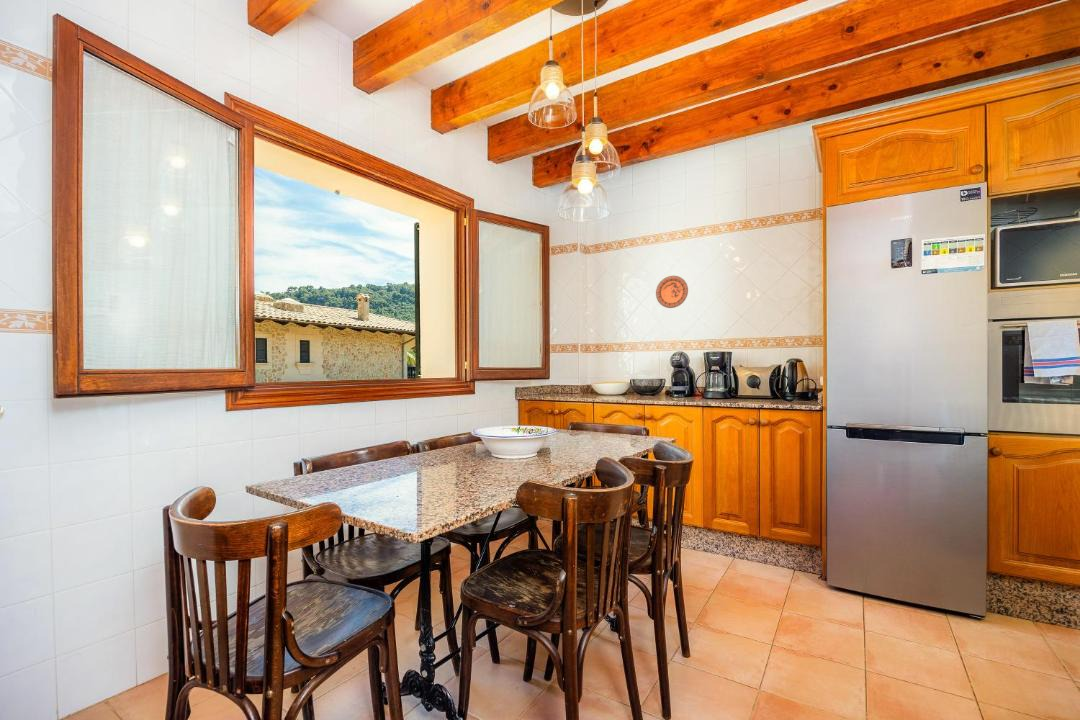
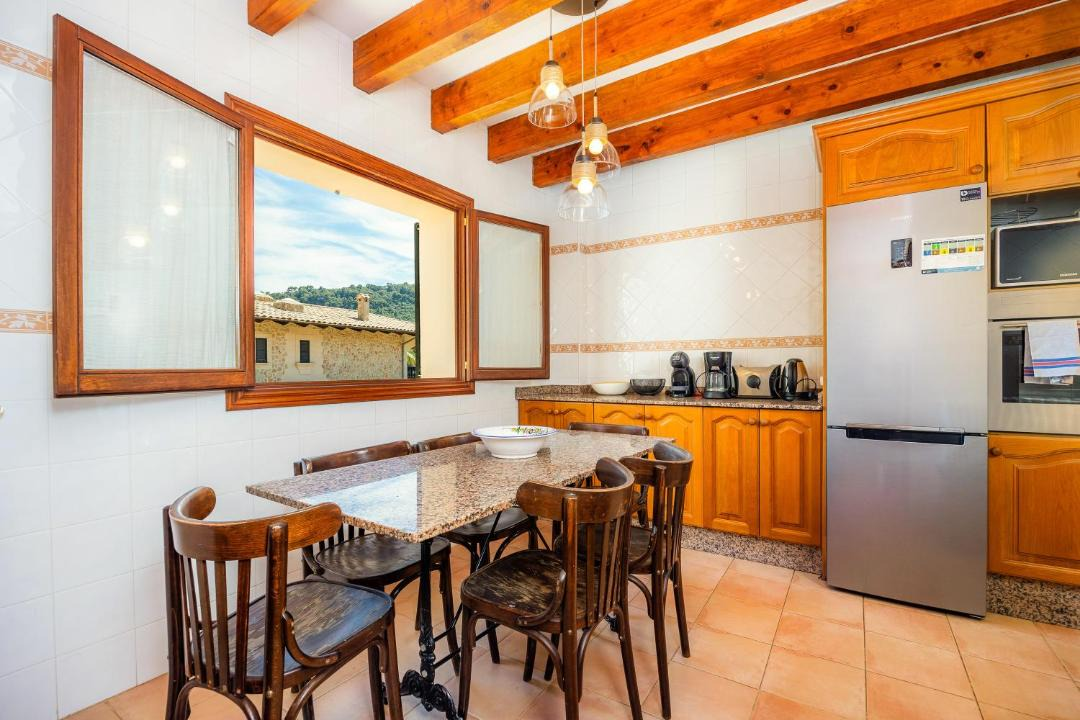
- decorative plate [655,275,689,309]
